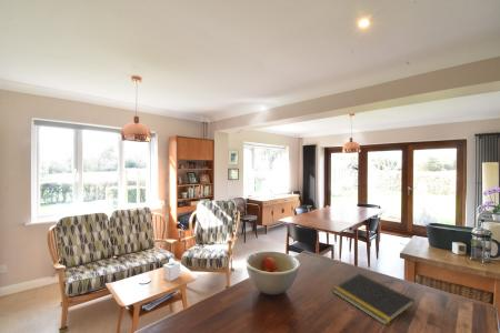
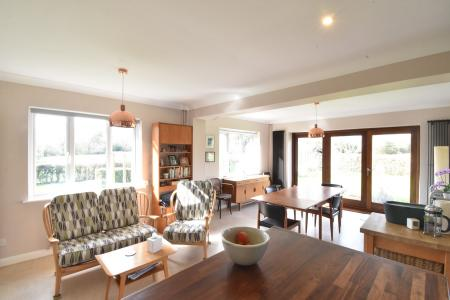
- notepad [331,273,416,326]
